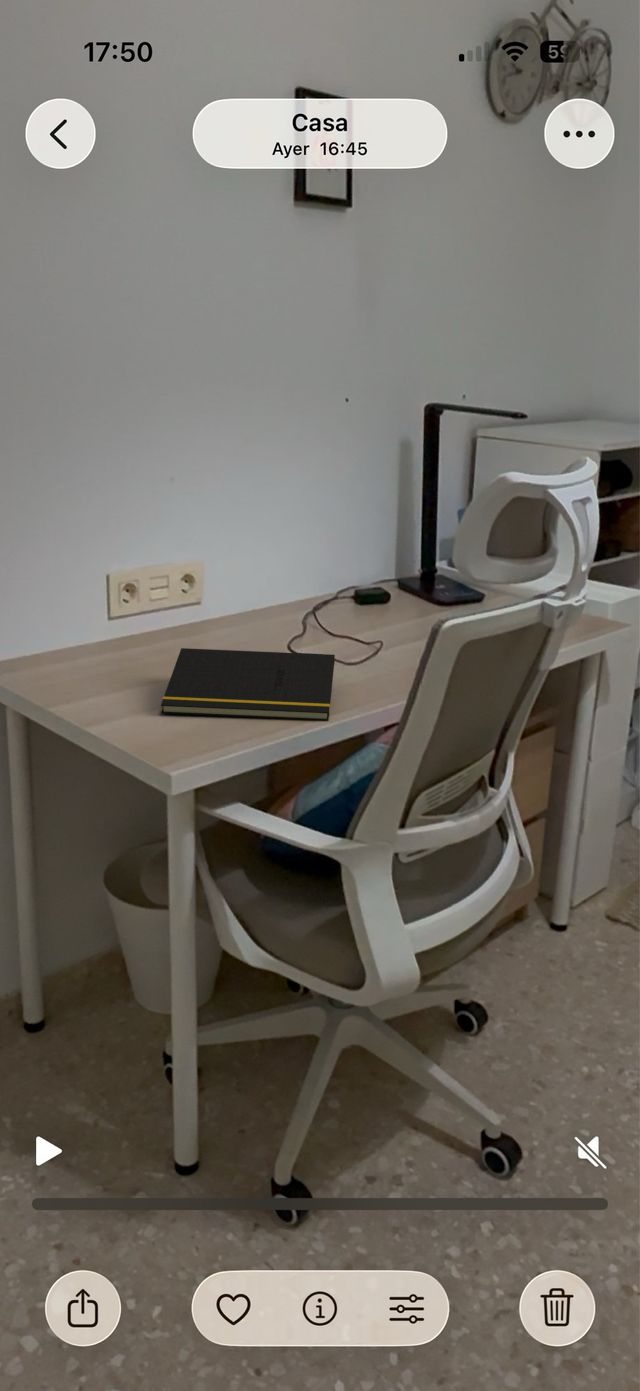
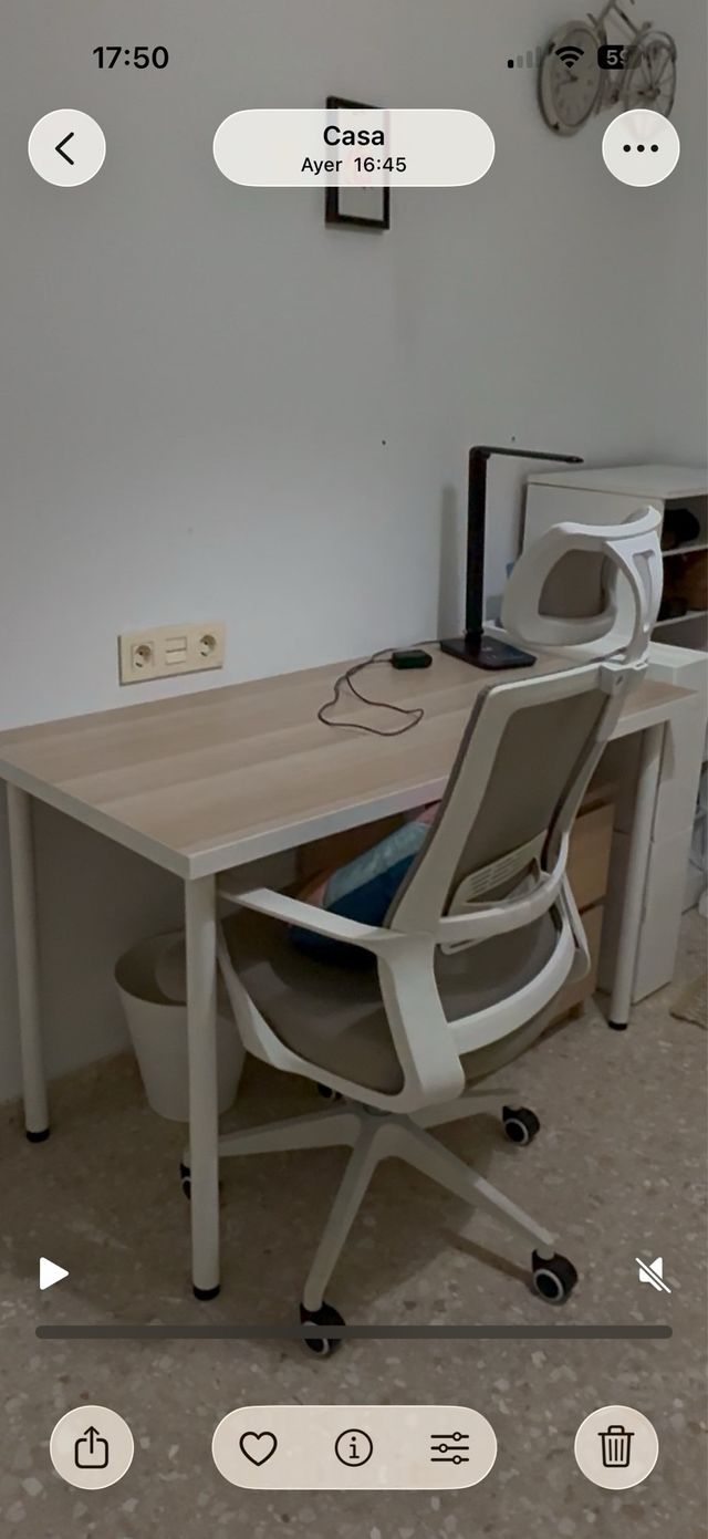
- notepad [160,647,336,722]
